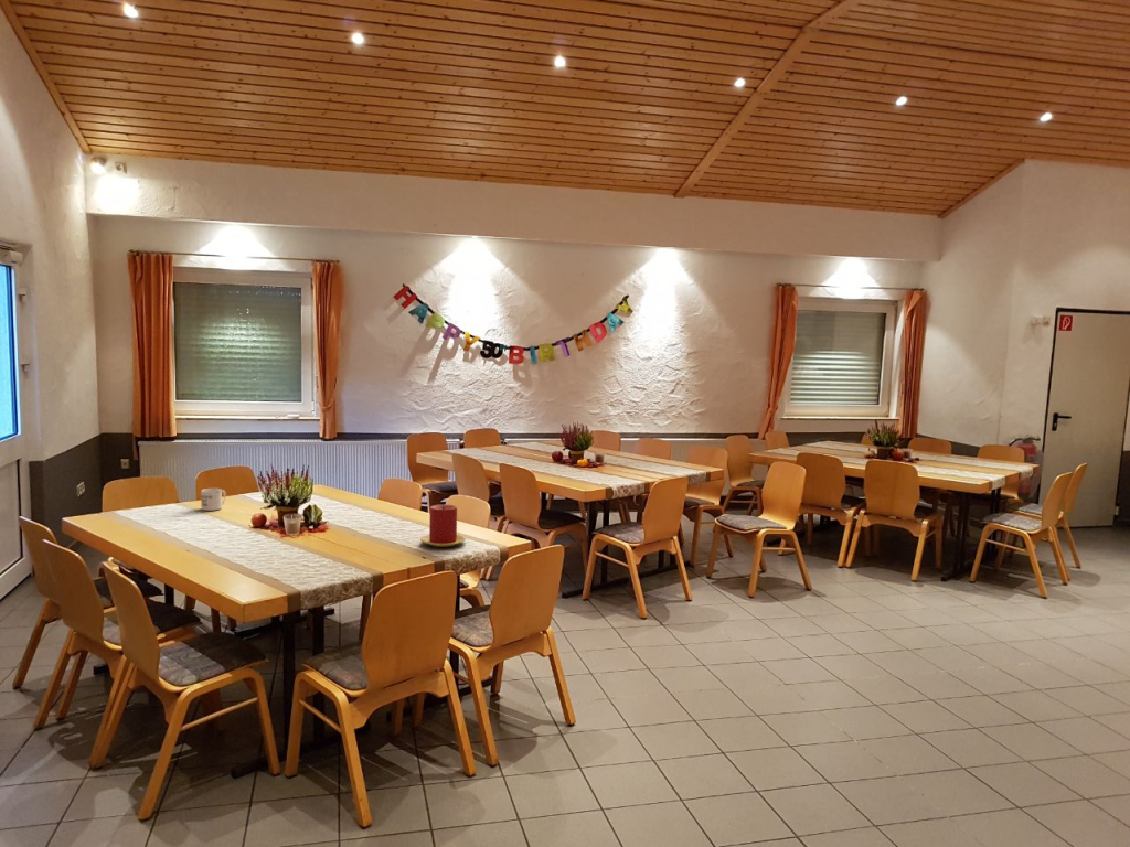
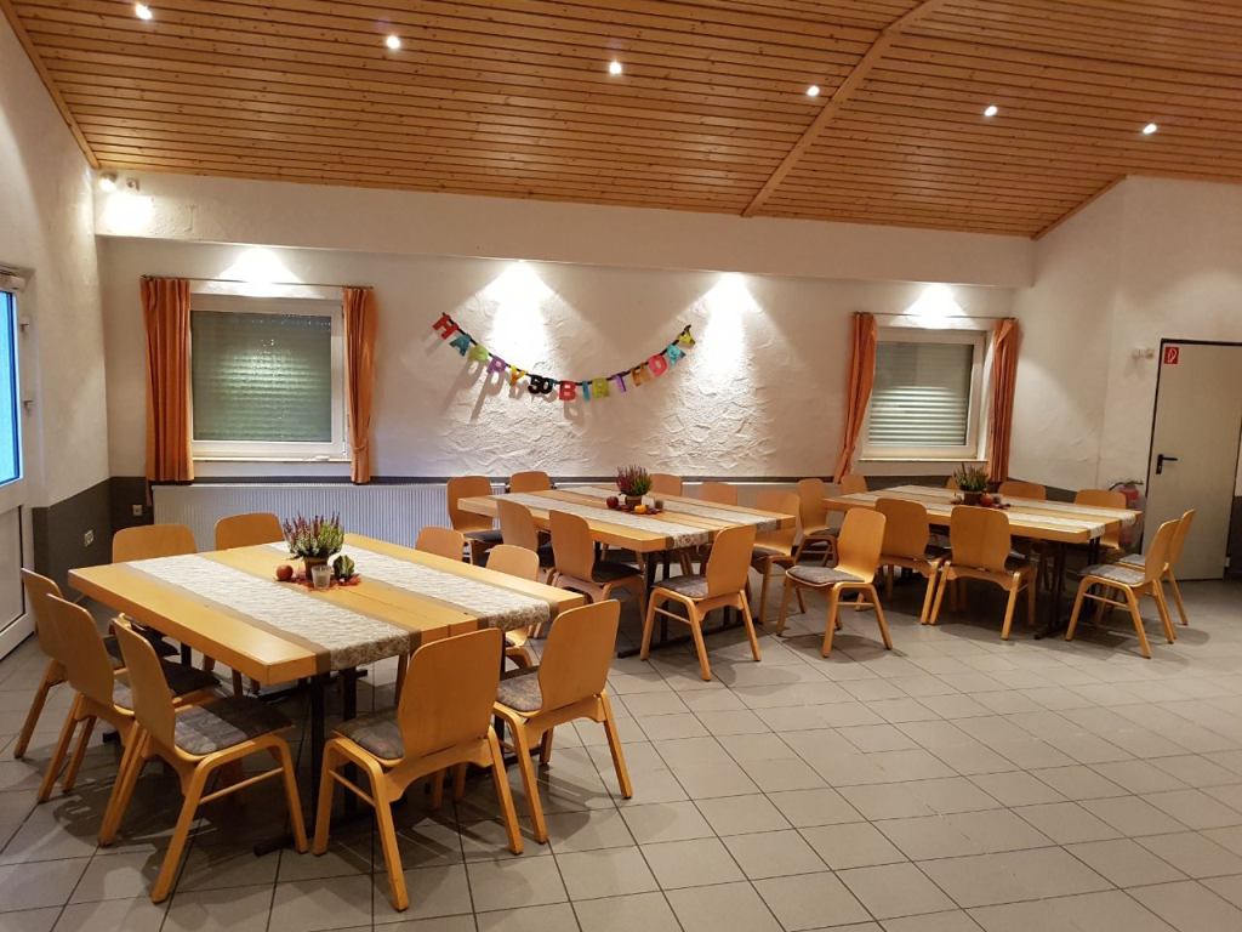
- mug [200,487,226,512]
- candle [419,504,467,548]
